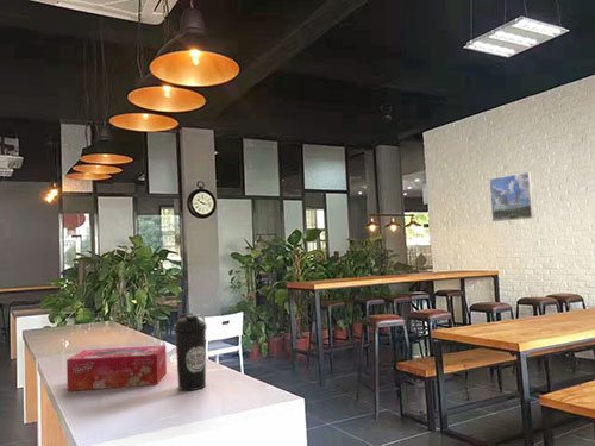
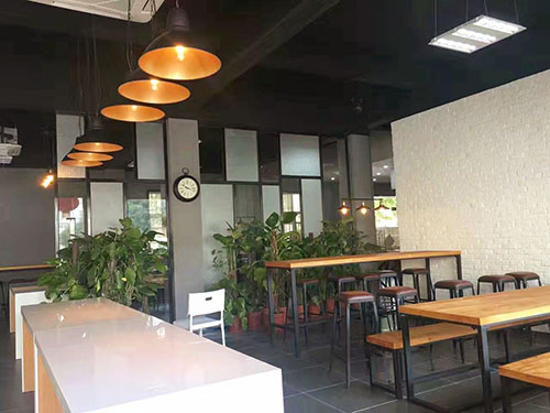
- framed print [488,171,536,222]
- water bottle [173,312,207,391]
- tissue box [65,344,168,391]
